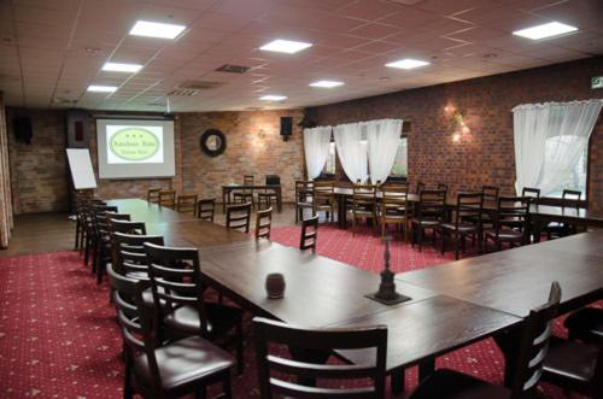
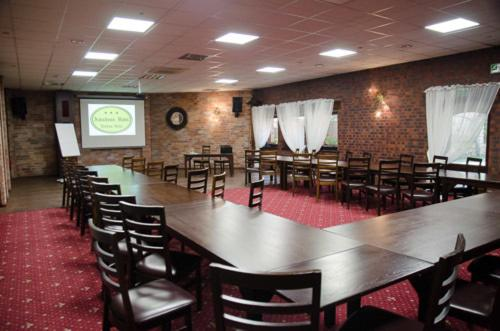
- candle holder [363,227,412,306]
- cup [263,271,287,300]
